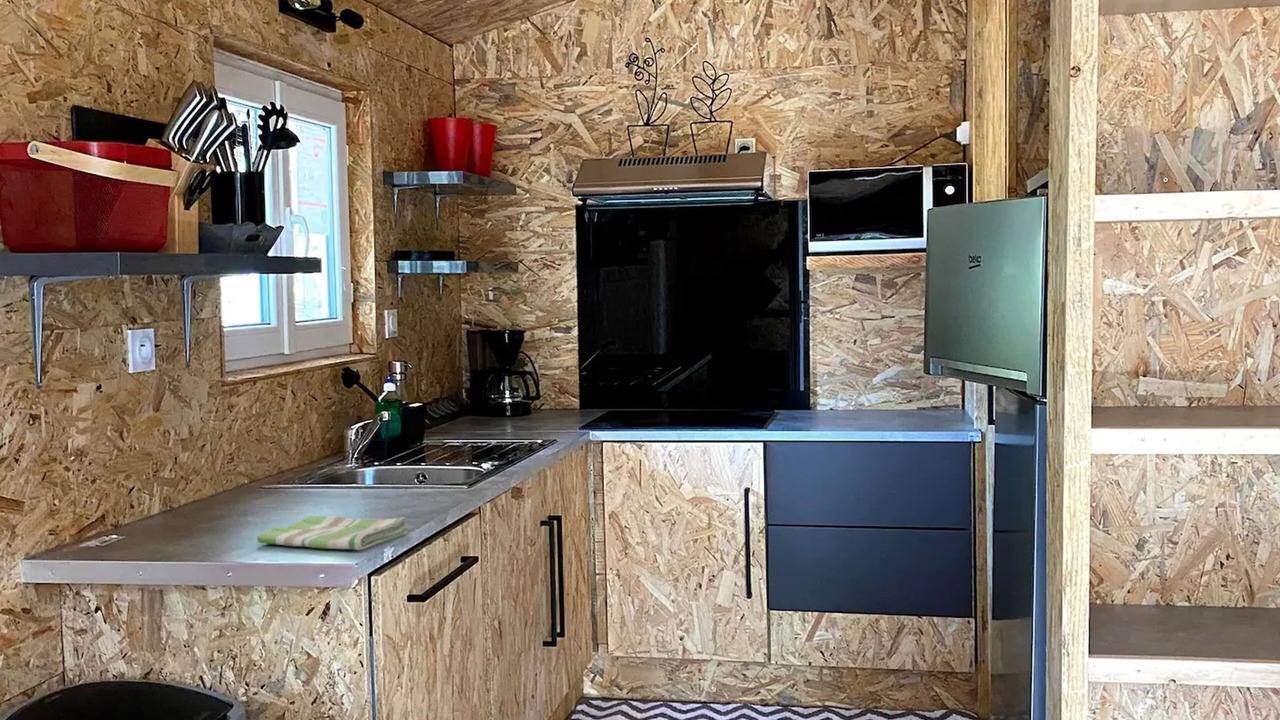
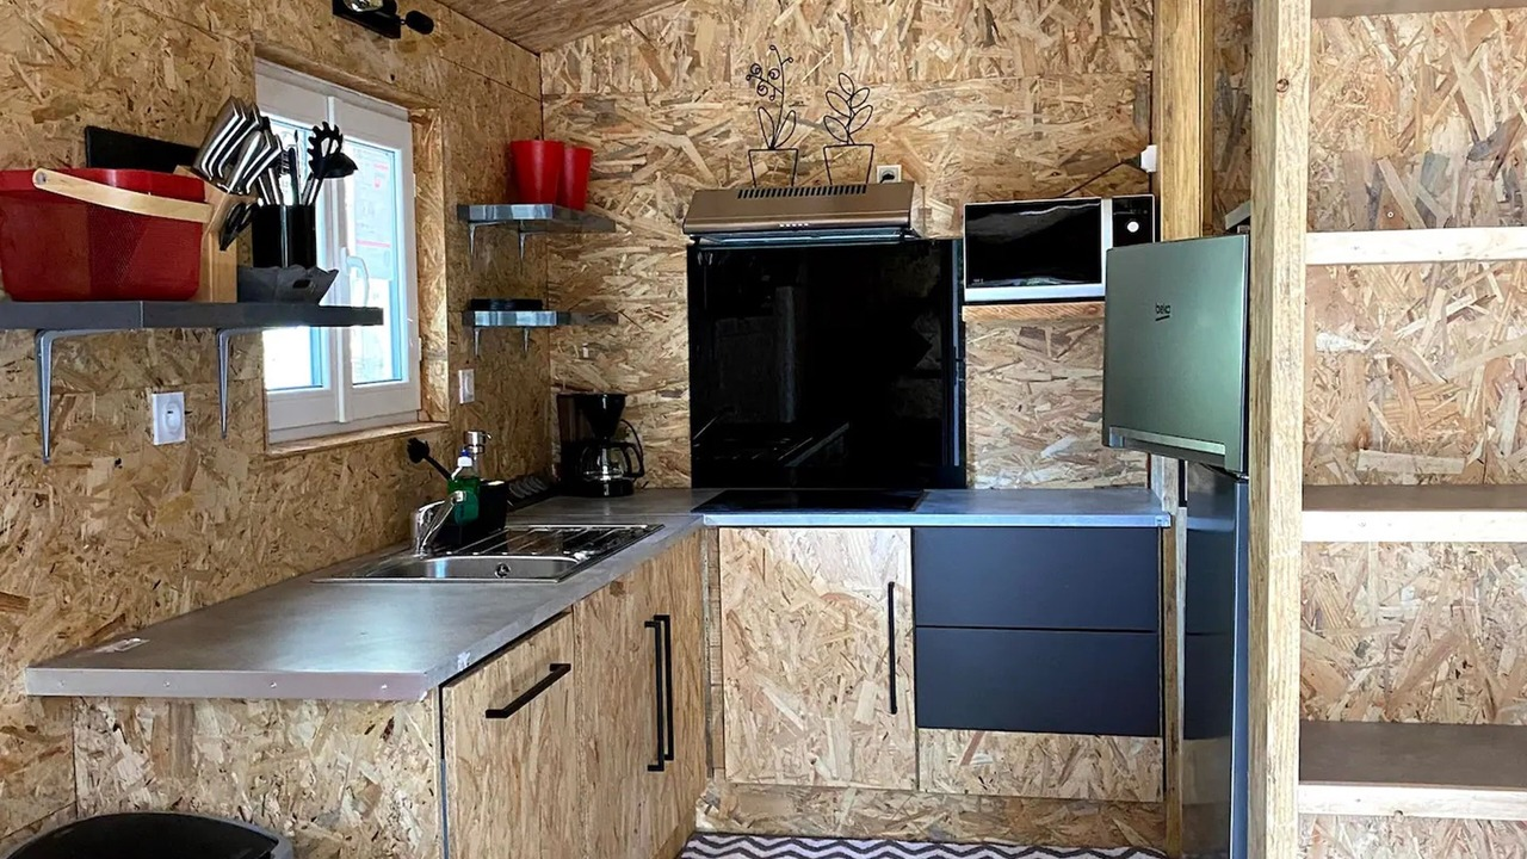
- dish towel [256,515,410,551]
